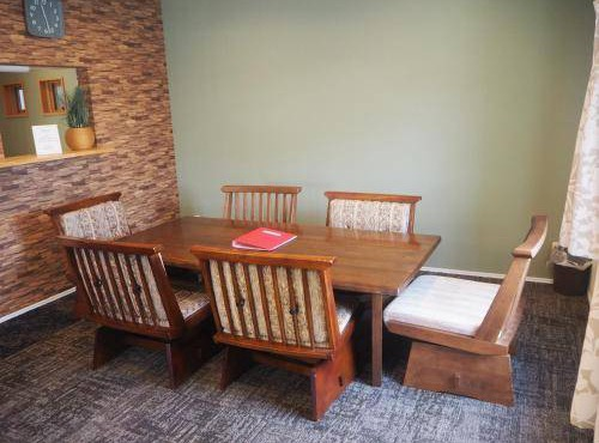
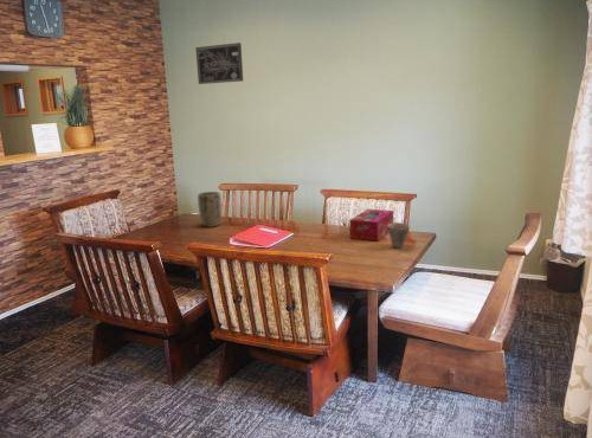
+ plant pot [197,191,223,228]
+ cup [387,221,411,249]
+ wall art [194,41,244,85]
+ tissue box [348,208,394,241]
